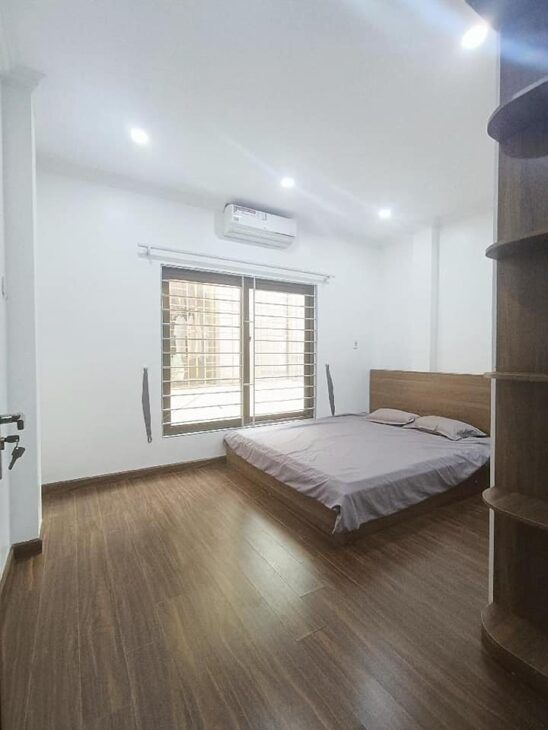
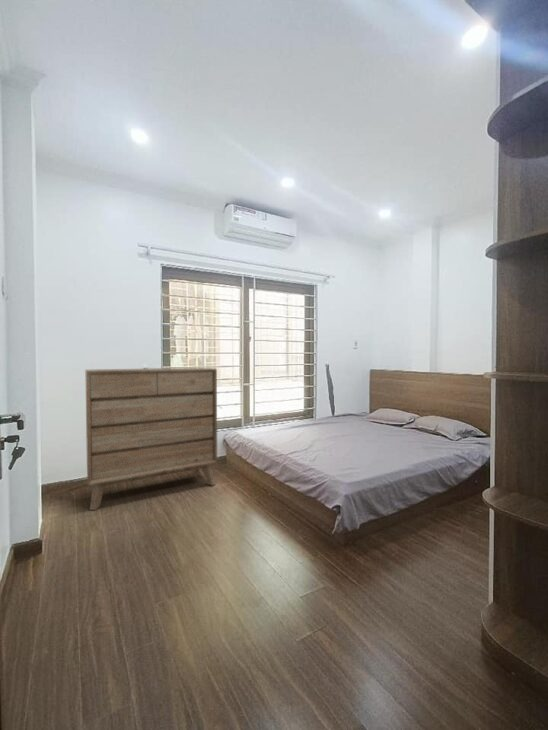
+ dresser [84,367,218,511]
